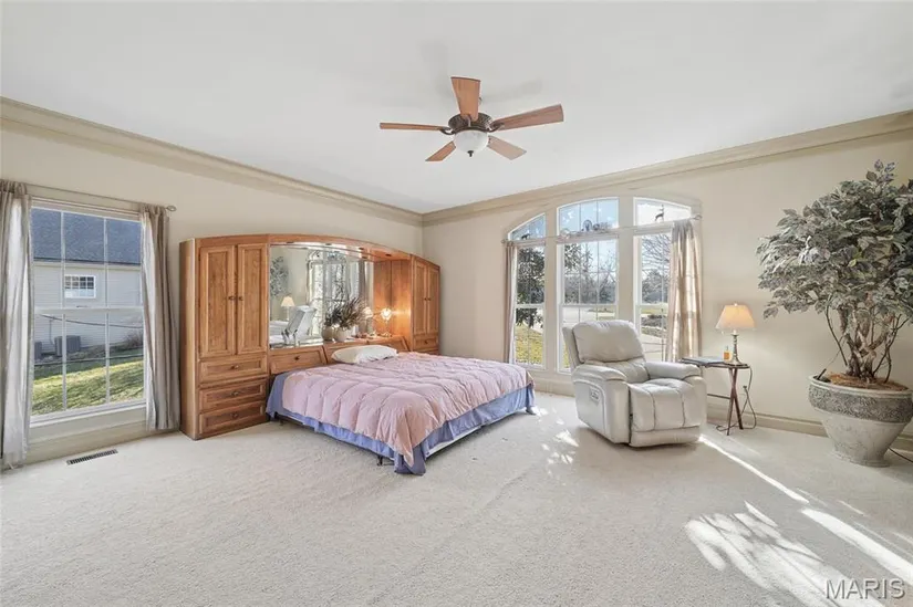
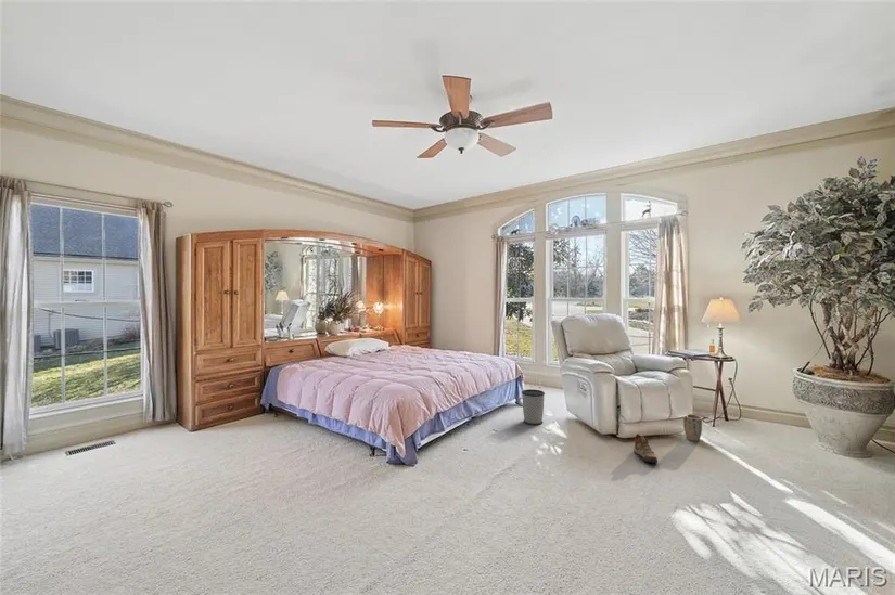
+ shoe [632,432,659,464]
+ wastebasket [521,388,546,426]
+ plant pot [682,413,703,442]
